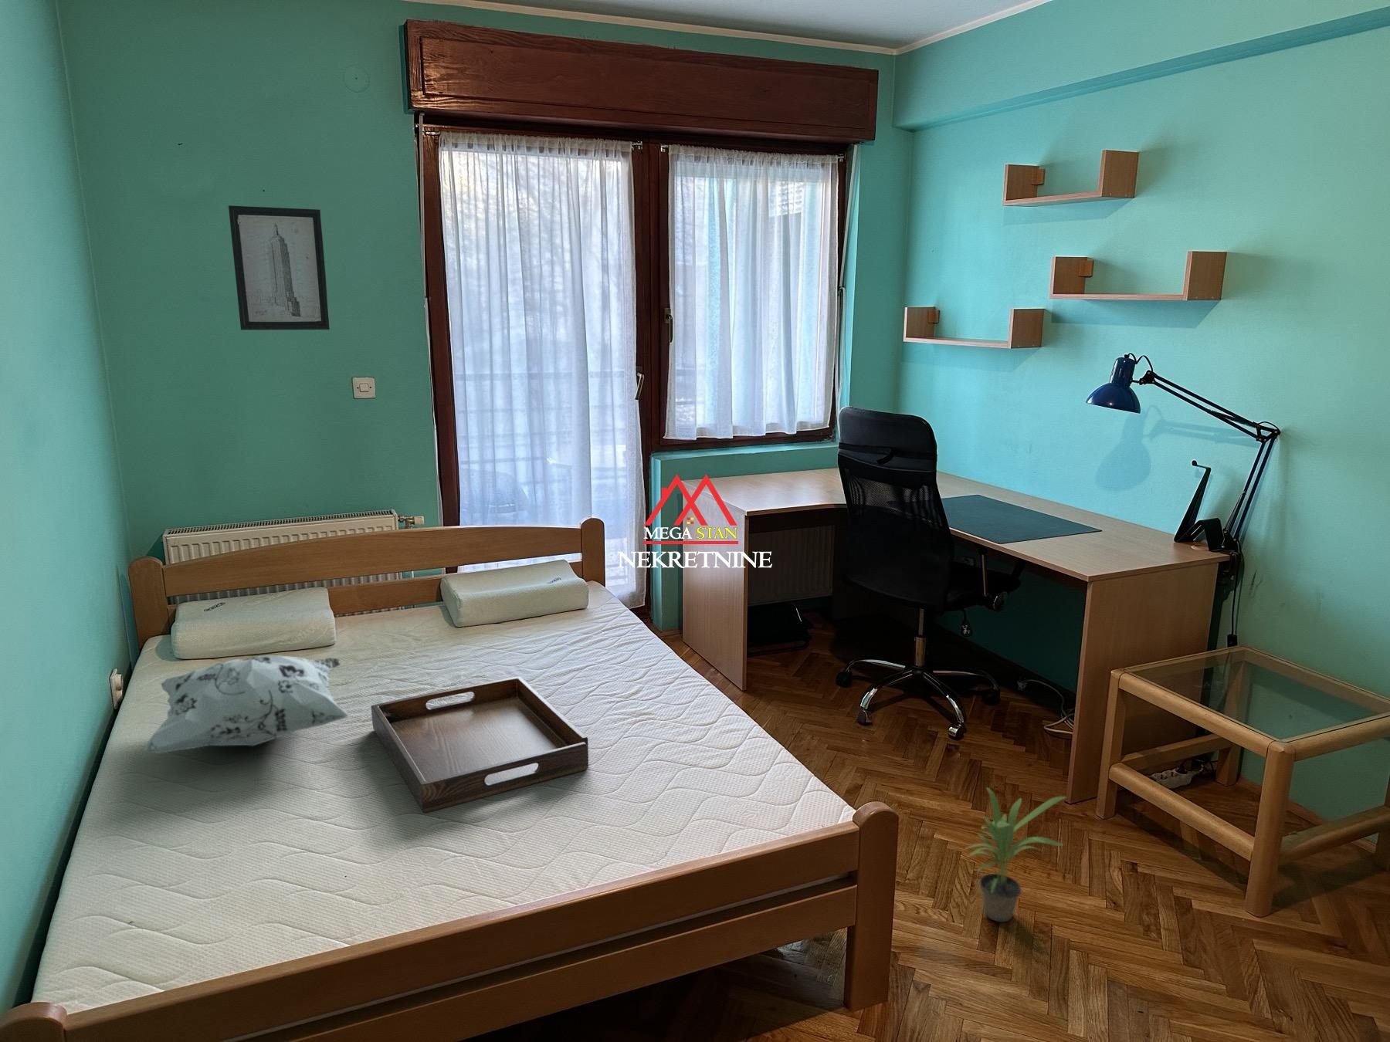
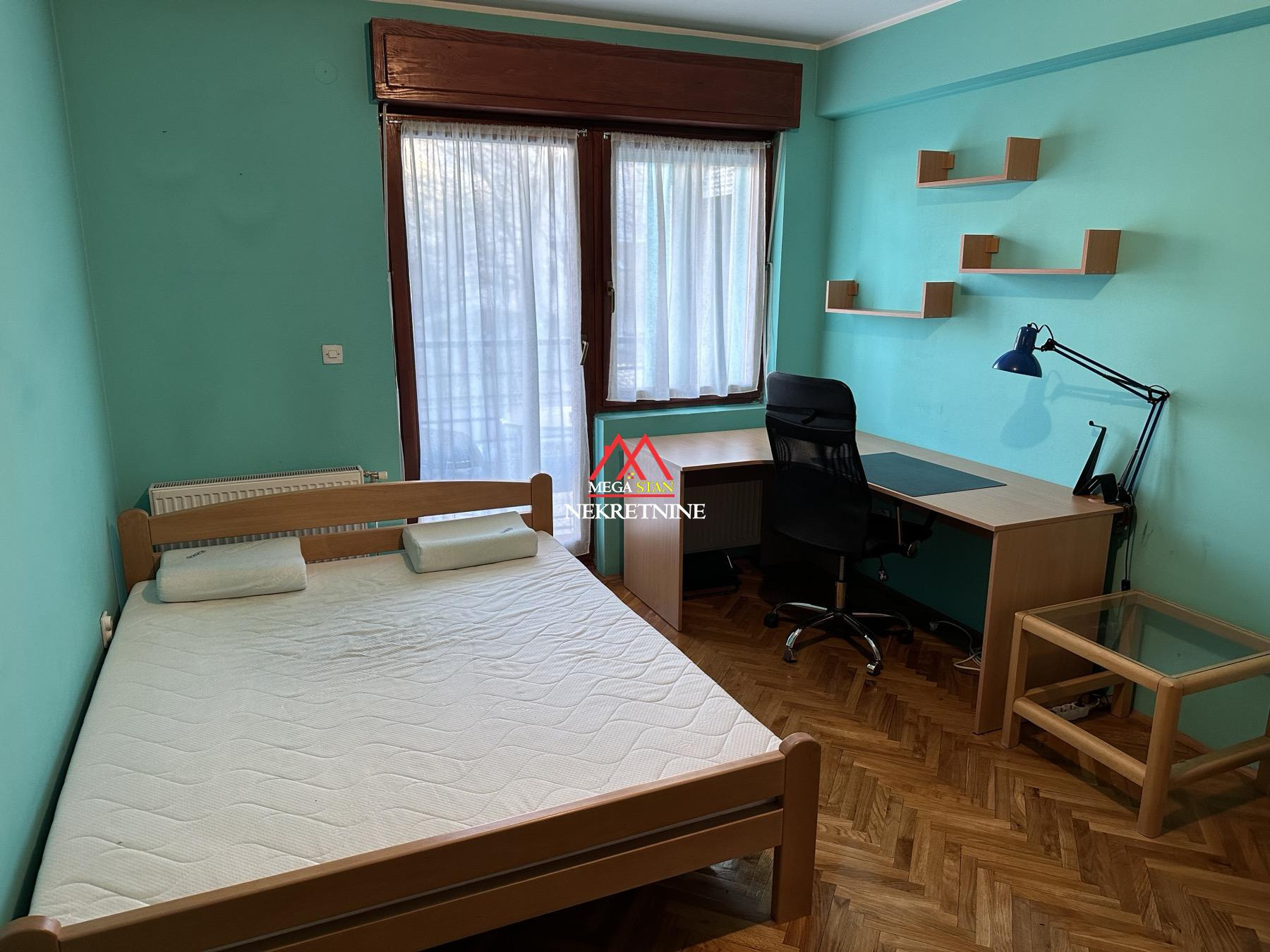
- wall art [228,205,331,331]
- decorative pillow [142,655,351,754]
- potted plant [964,787,1067,923]
- serving tray [371,675,589,813]
